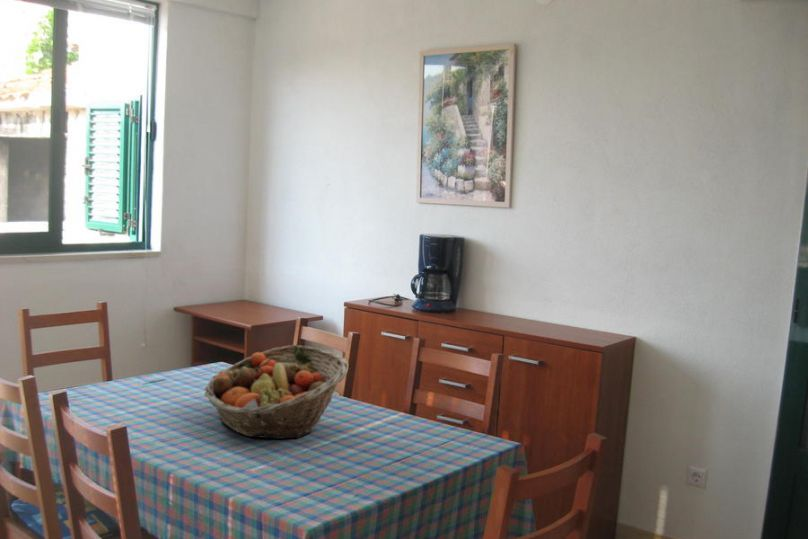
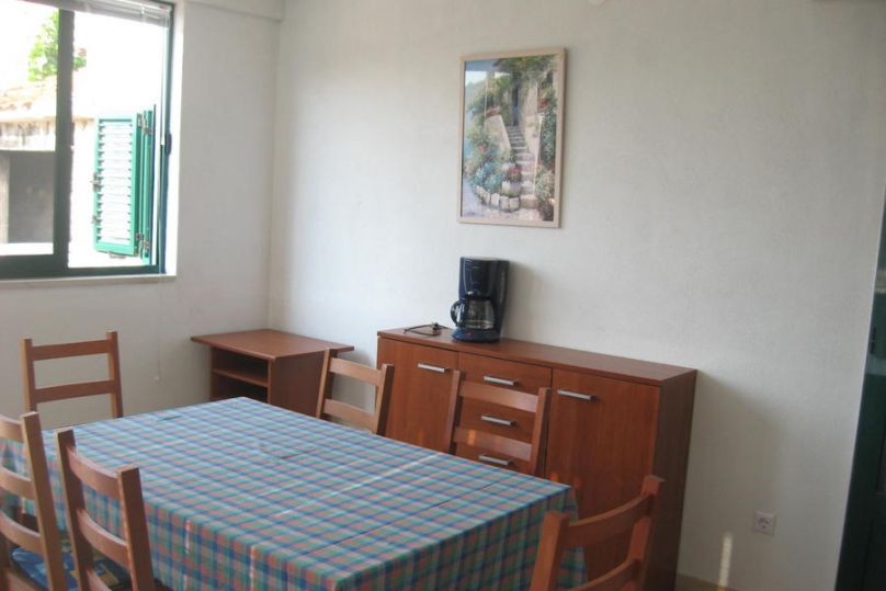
- fruit basket [203,344,349,440]
